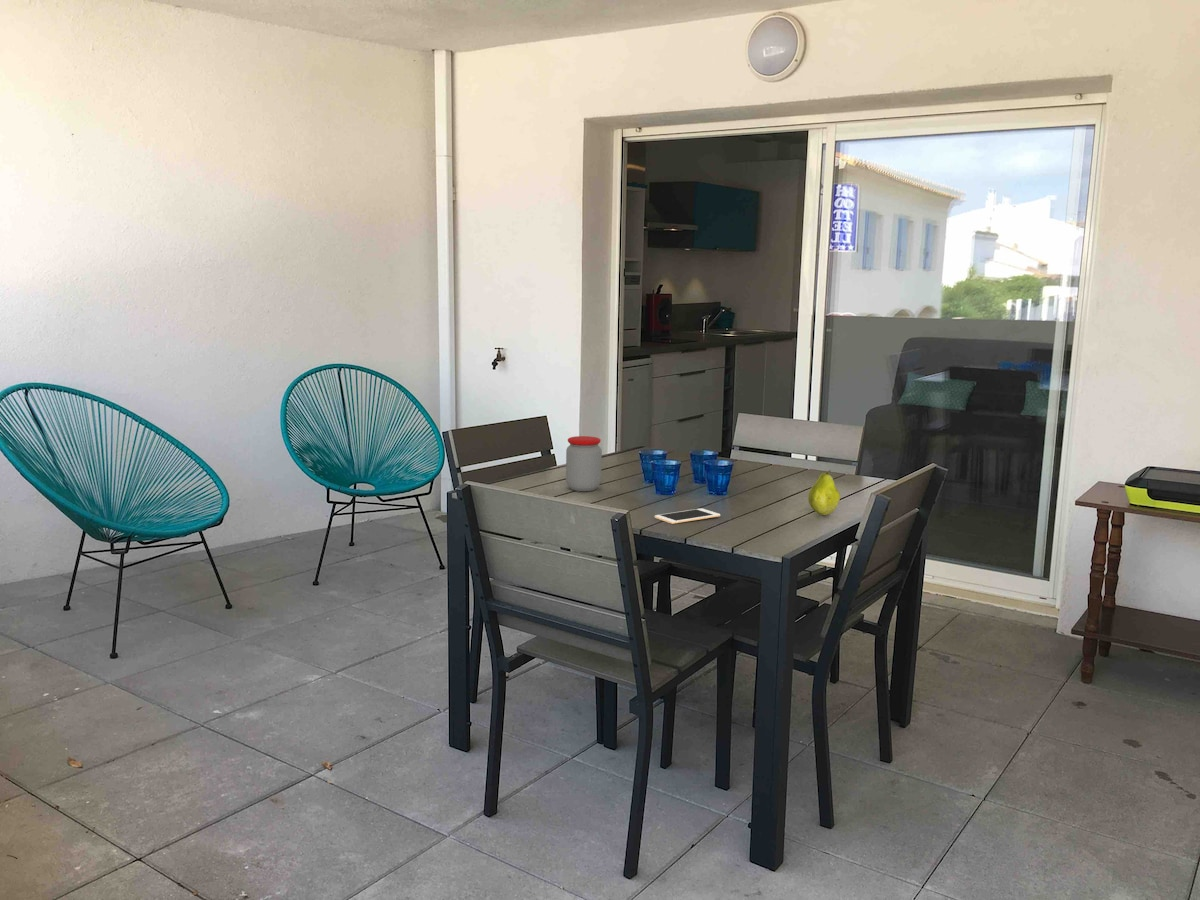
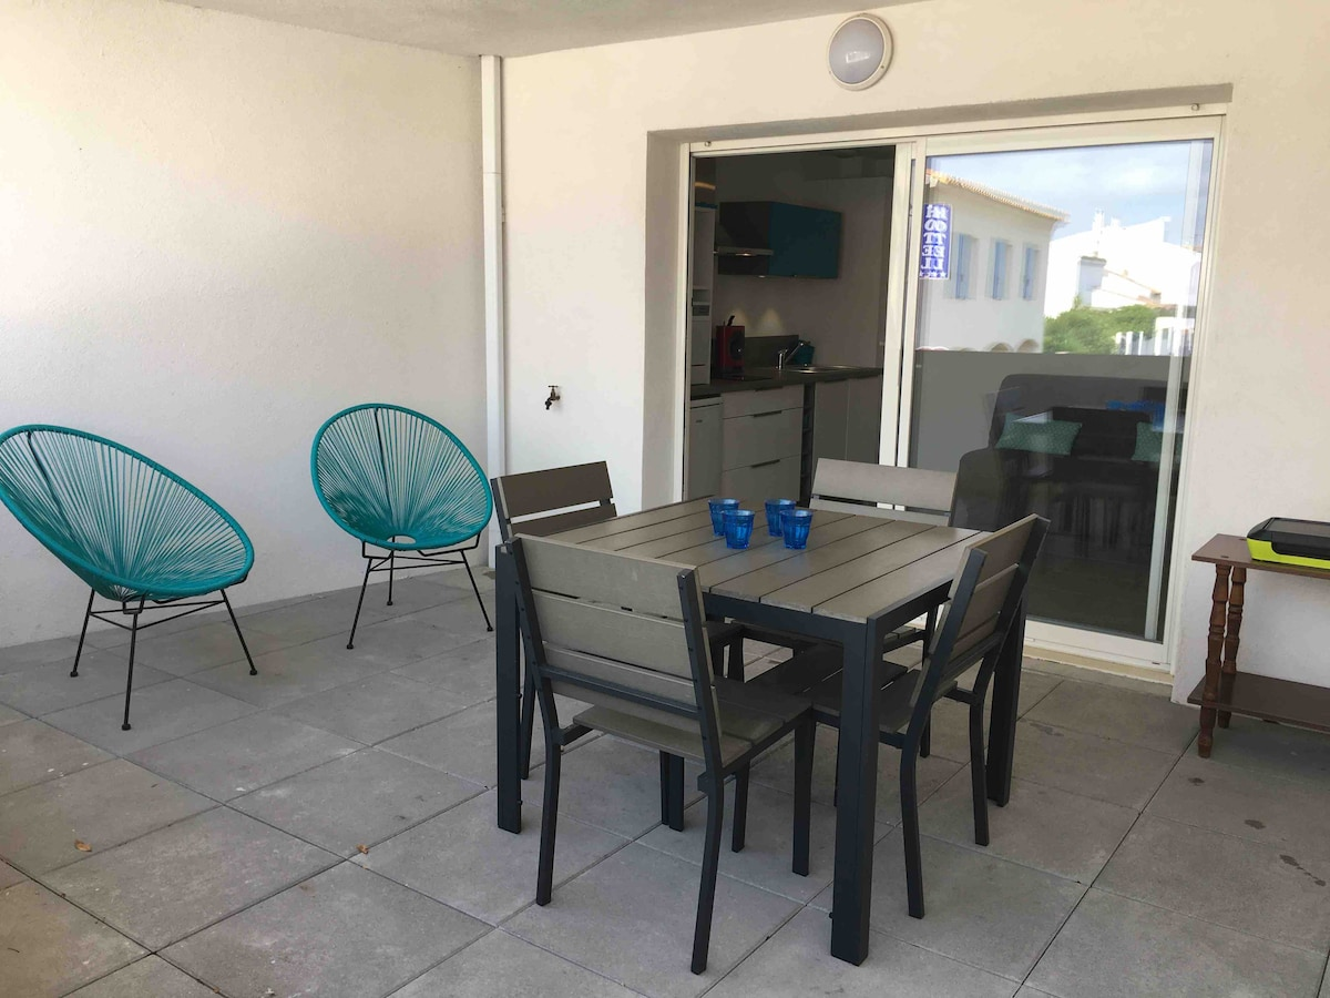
- fruit [807,469,841,516]
- cell phone [654,507,721,525]
- jar [565,435,603,492]
